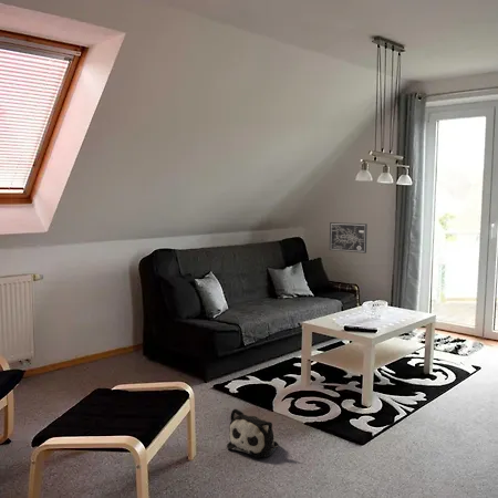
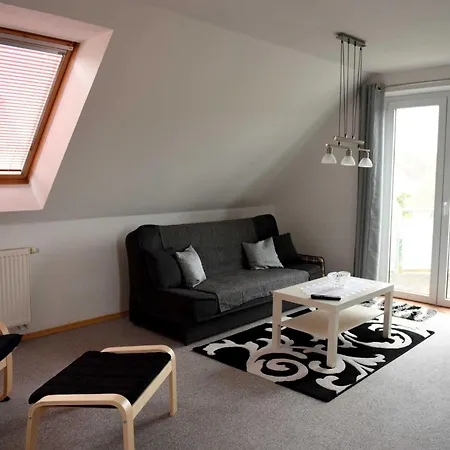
- plush toy [226,407,279,458]
- wall art [329,221,369,255]
